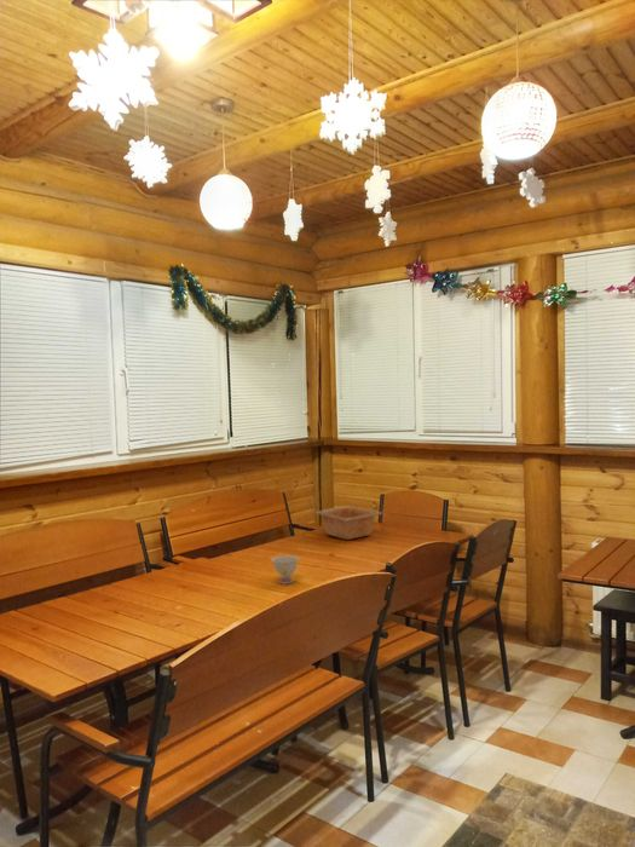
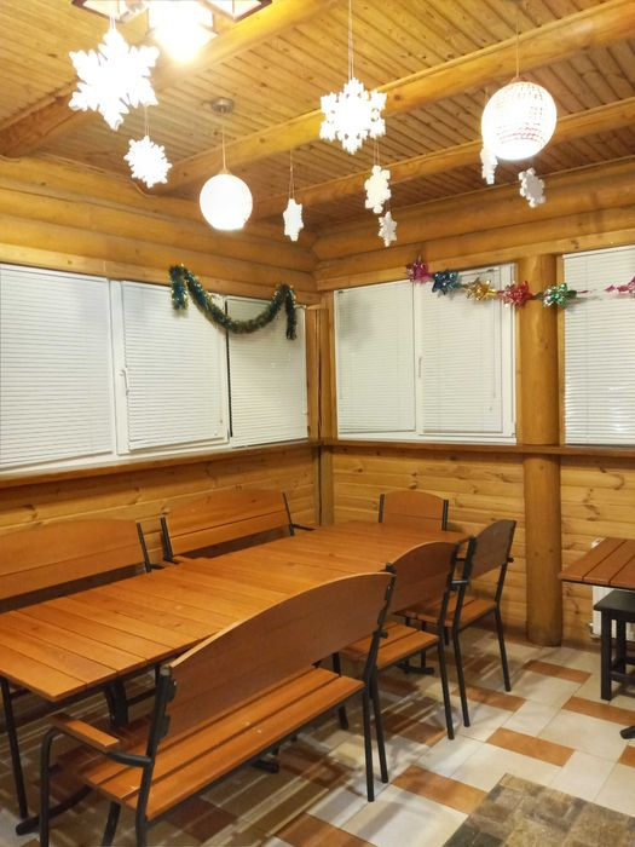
- teacup [271,554,300,586]
- serving bowl [312,505,385,541]
